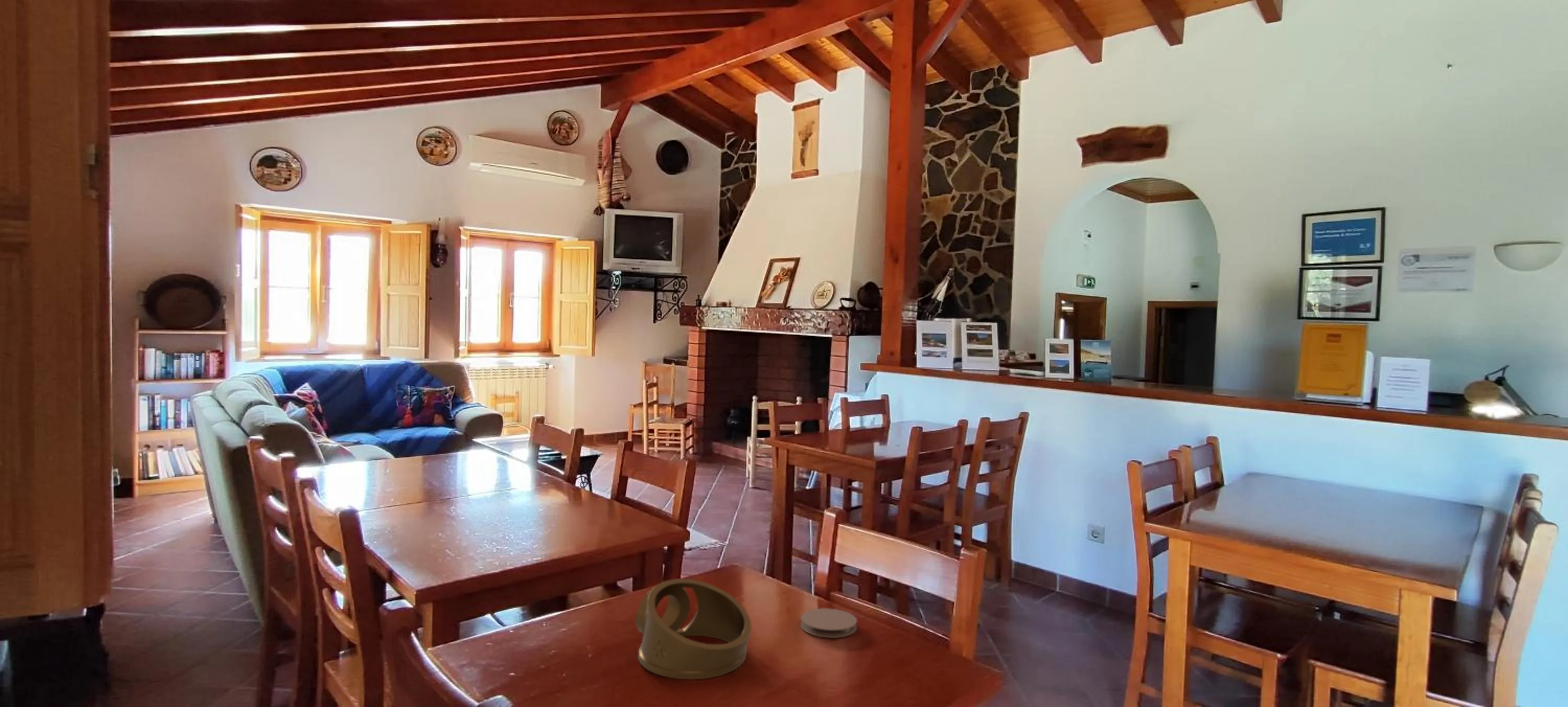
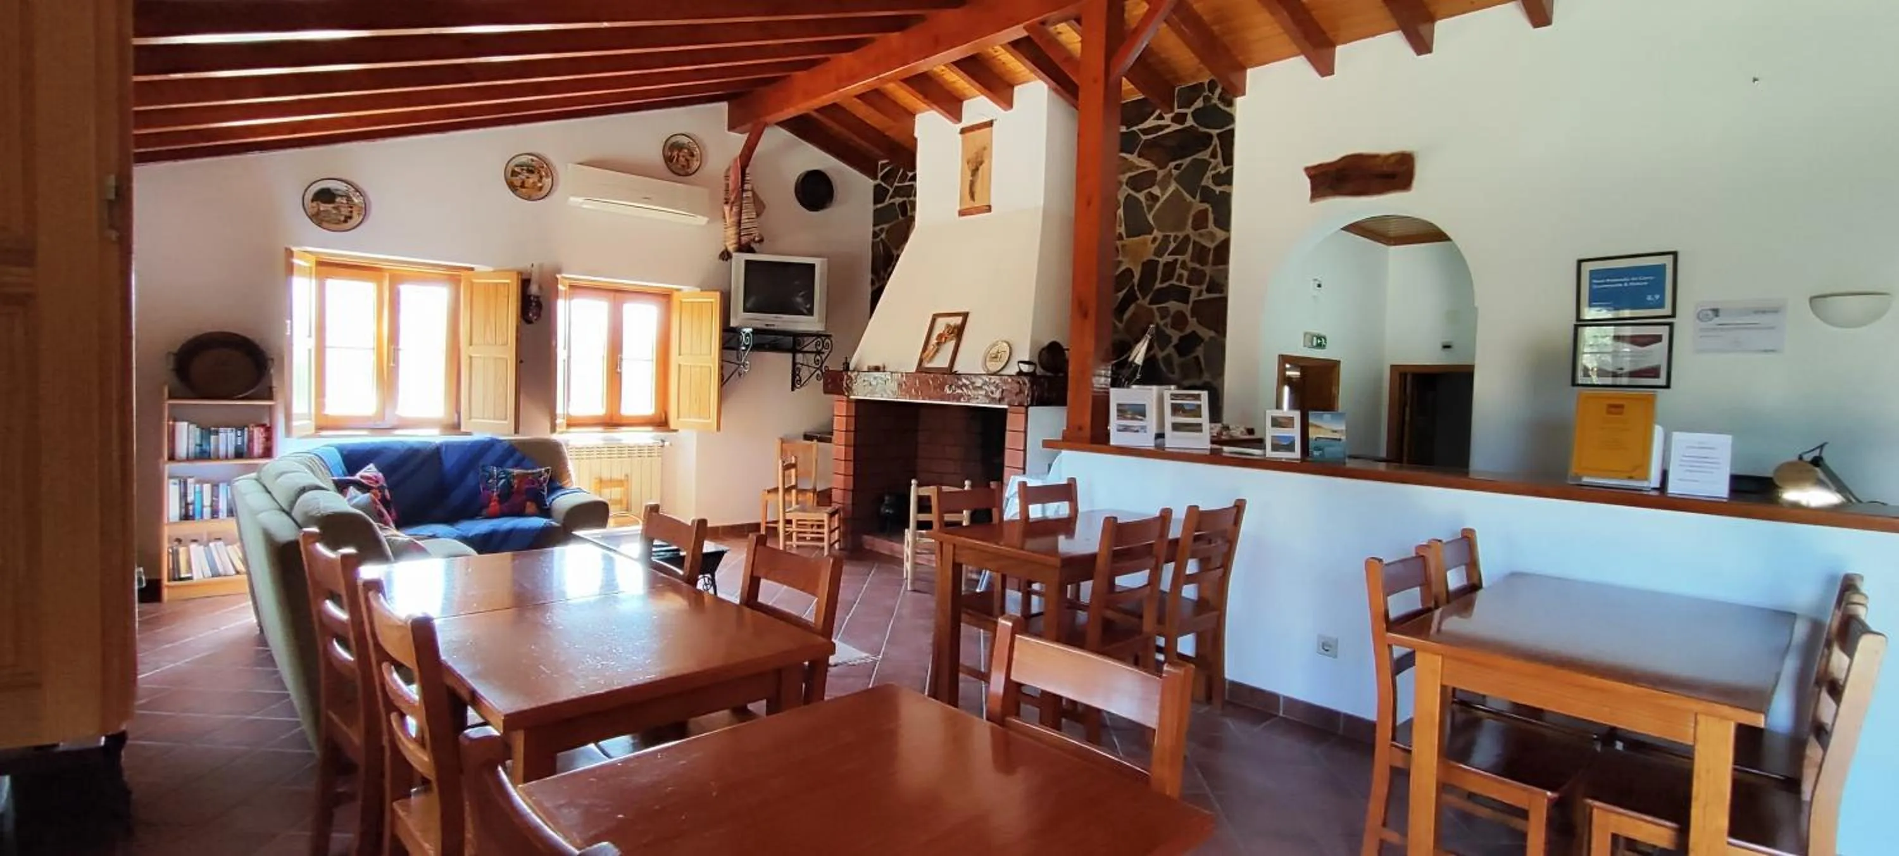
- coaster [800,608,858,638]
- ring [635,578,752,680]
